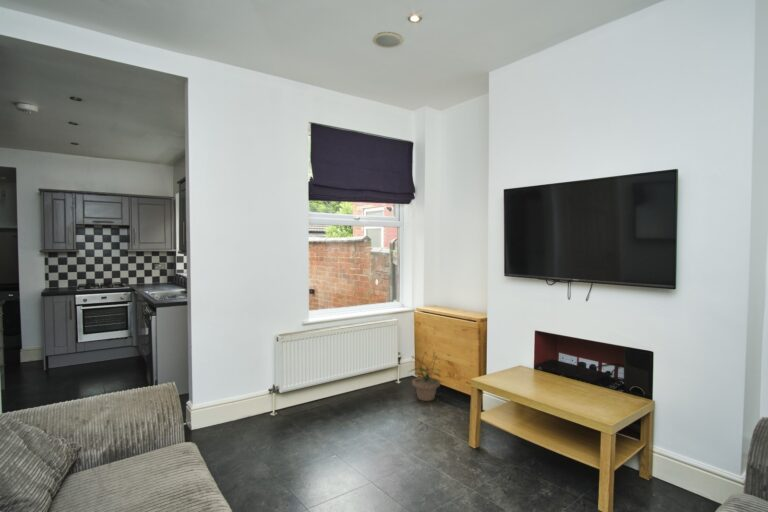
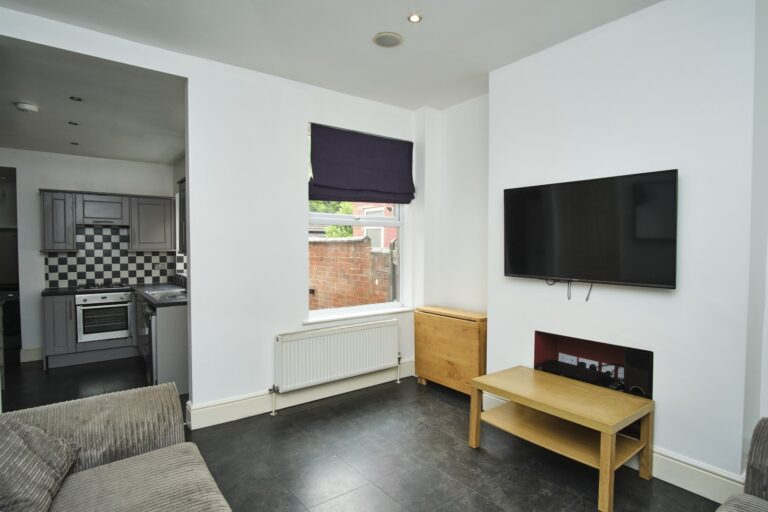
- potted plant [407,350,442,402]
